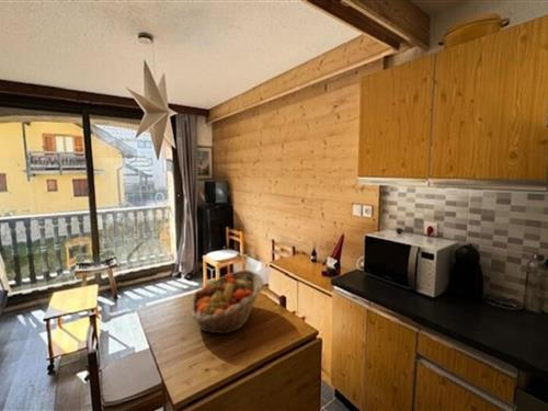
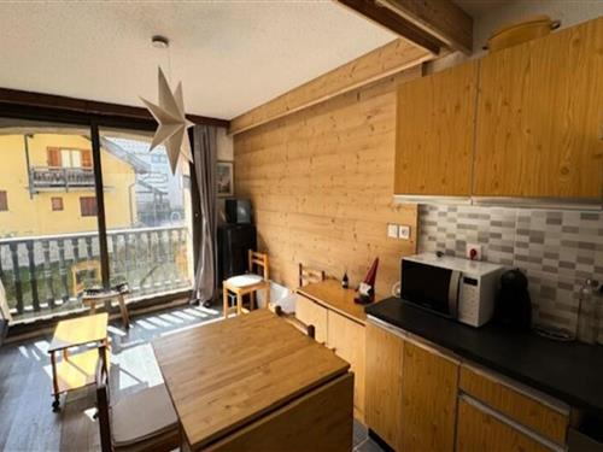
- fruit basket [189,269,264,335]
